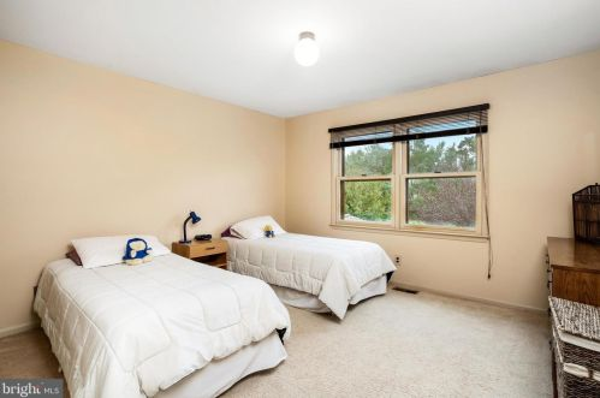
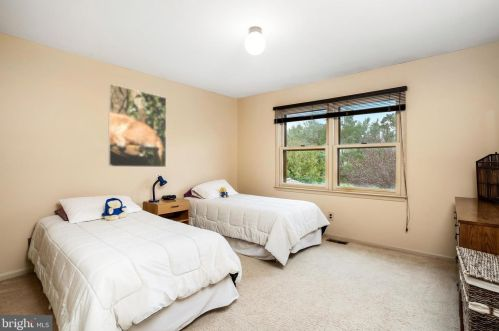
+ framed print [107,83,167,168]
